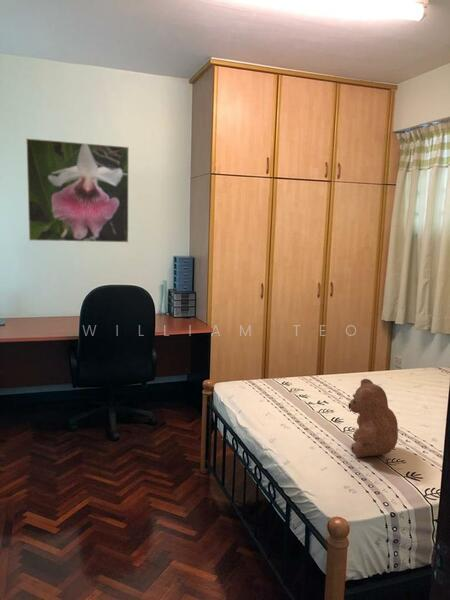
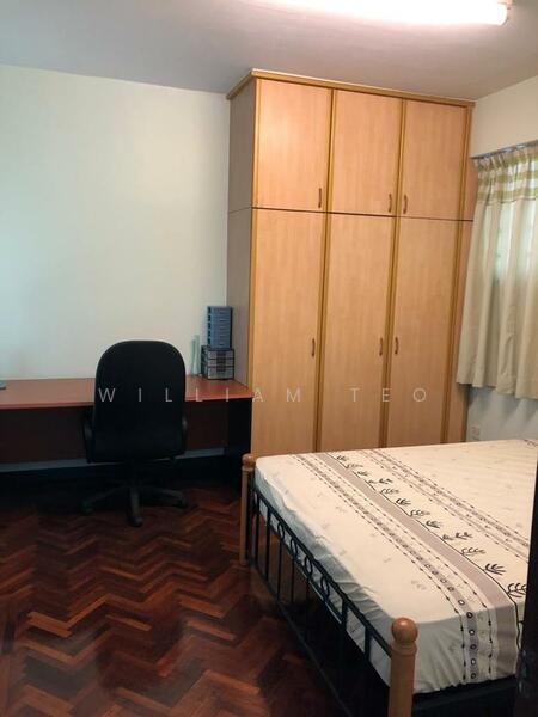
- teddy bear [347,378,399,458]
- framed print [25,137,130,244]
